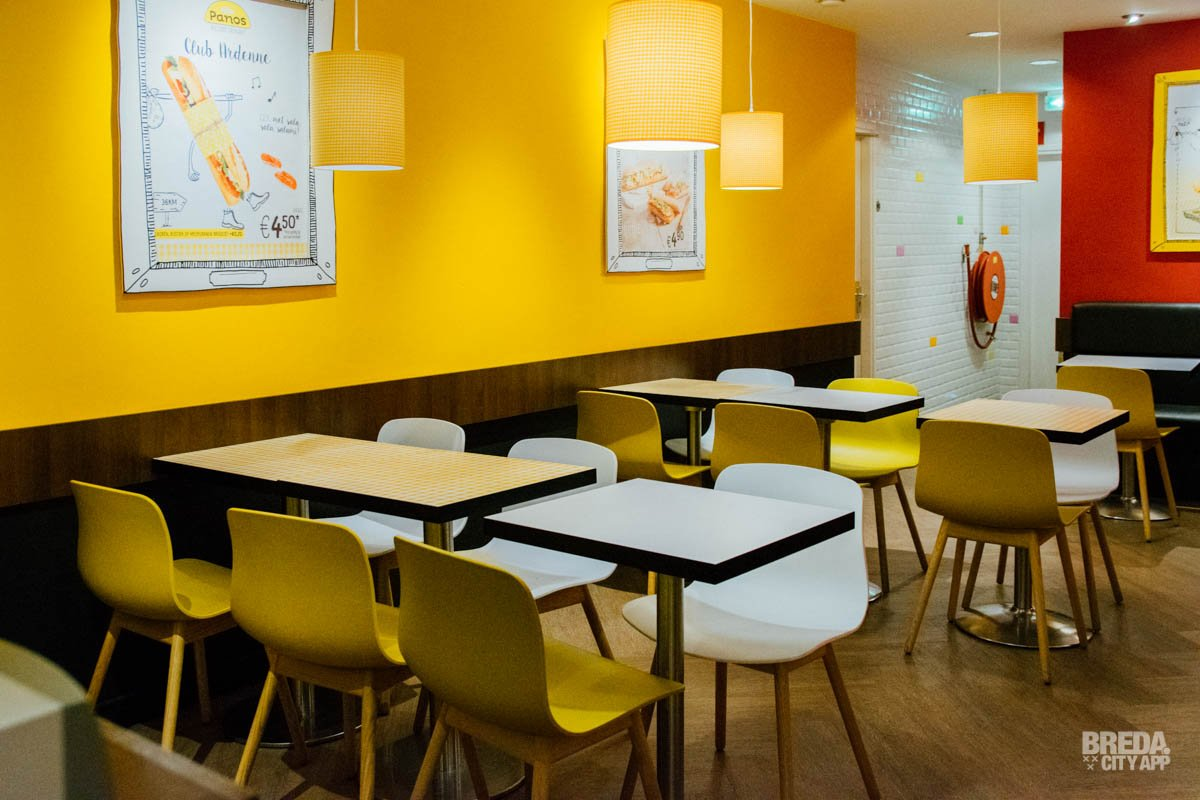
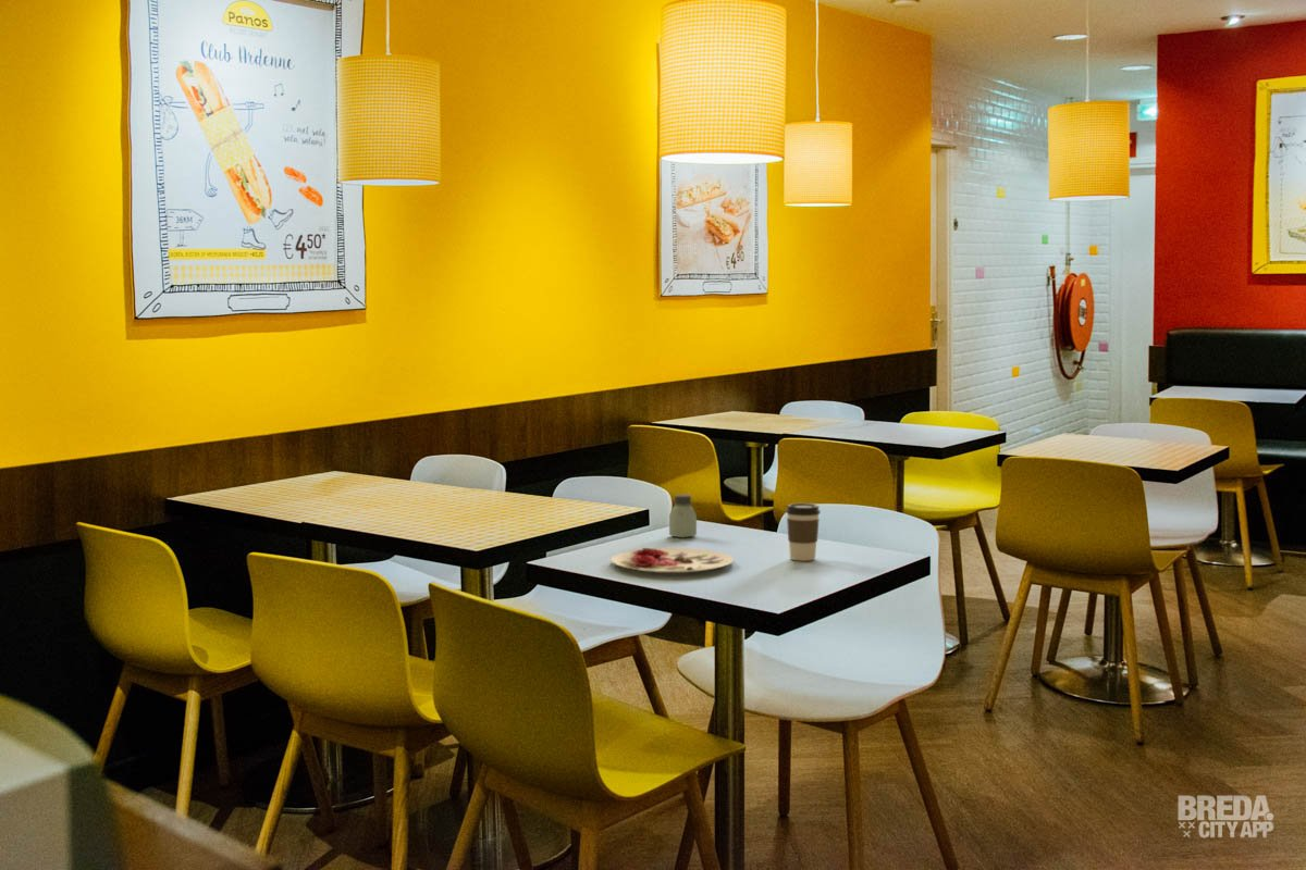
+ saltshaker [668,494,698,538]
+ plate [609,547,735,574]
+ coffee cup [785,502,822,562]
